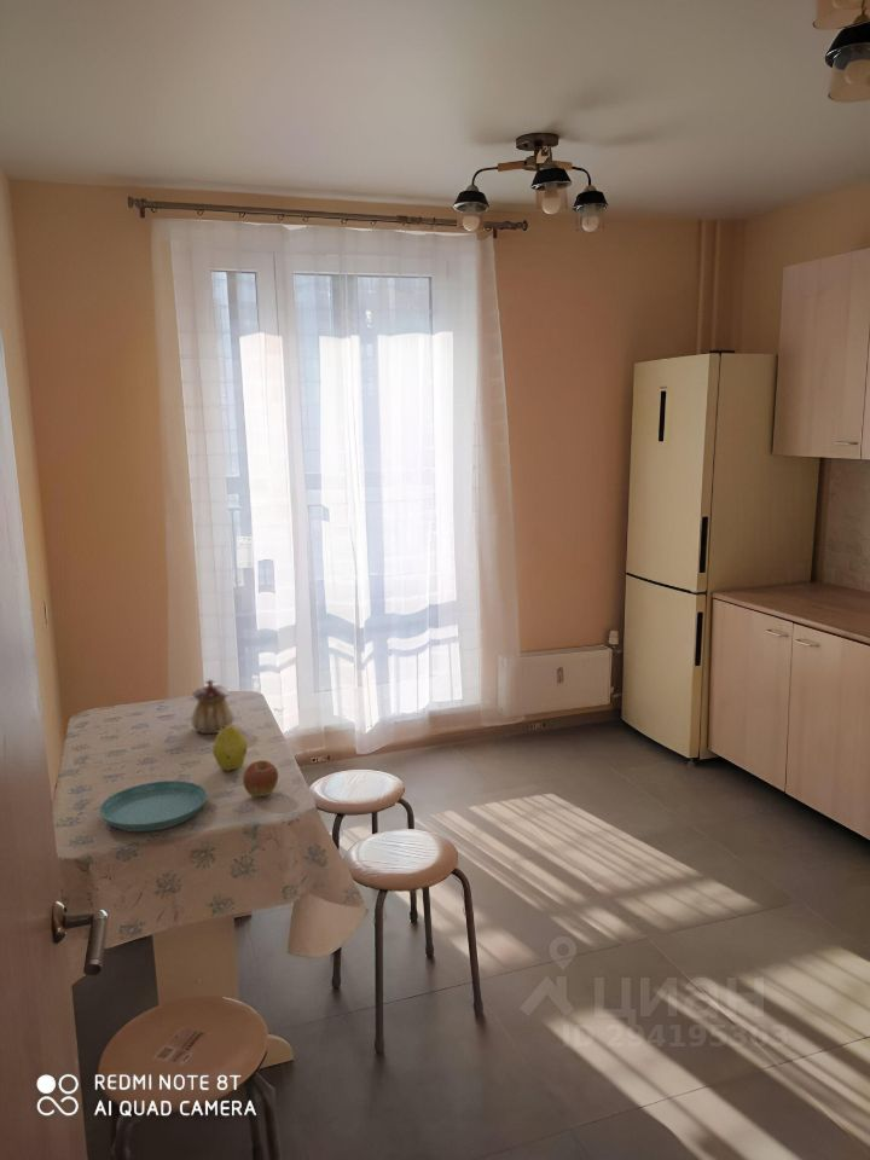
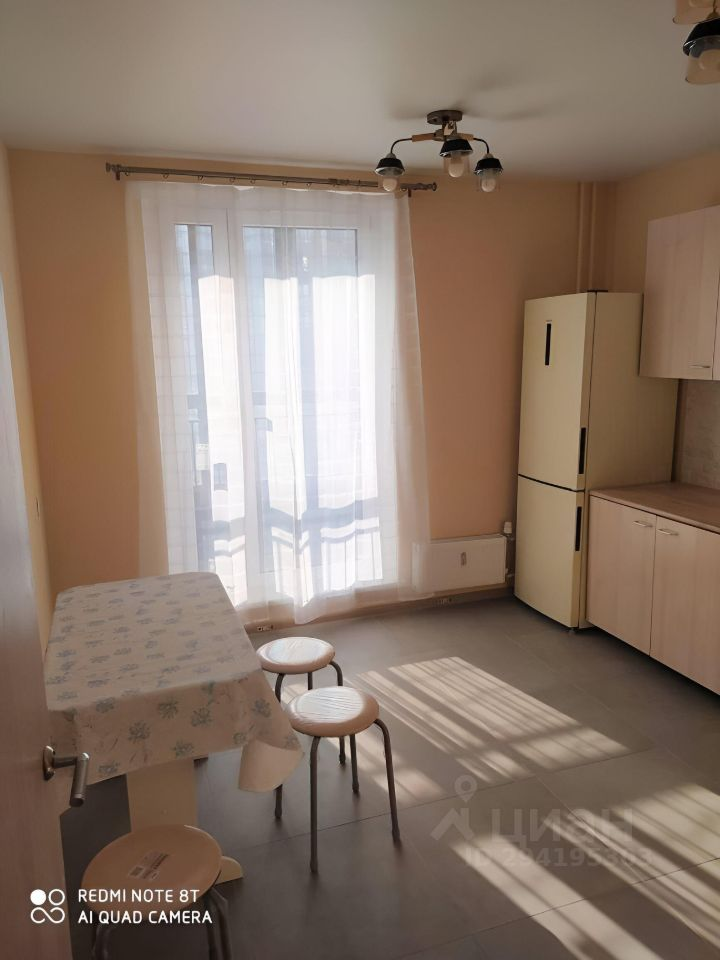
- apple [242,760,279,798]
- fruit [211,724,249,772]
- teapot [190,679,236,735]
- saucer [98,779,209,833]
